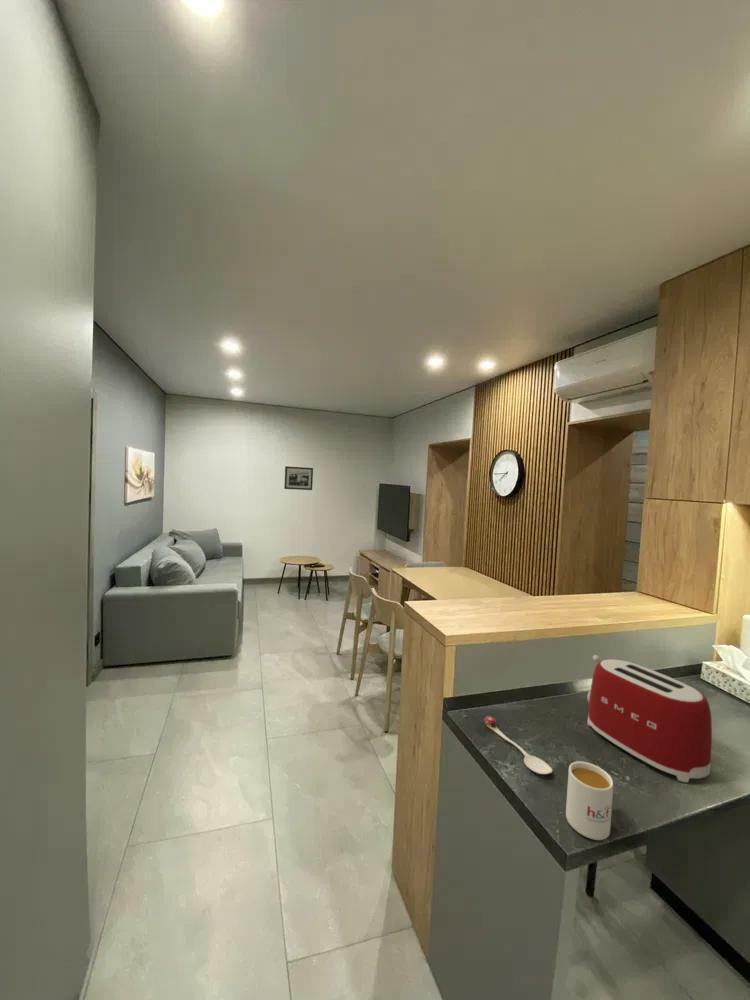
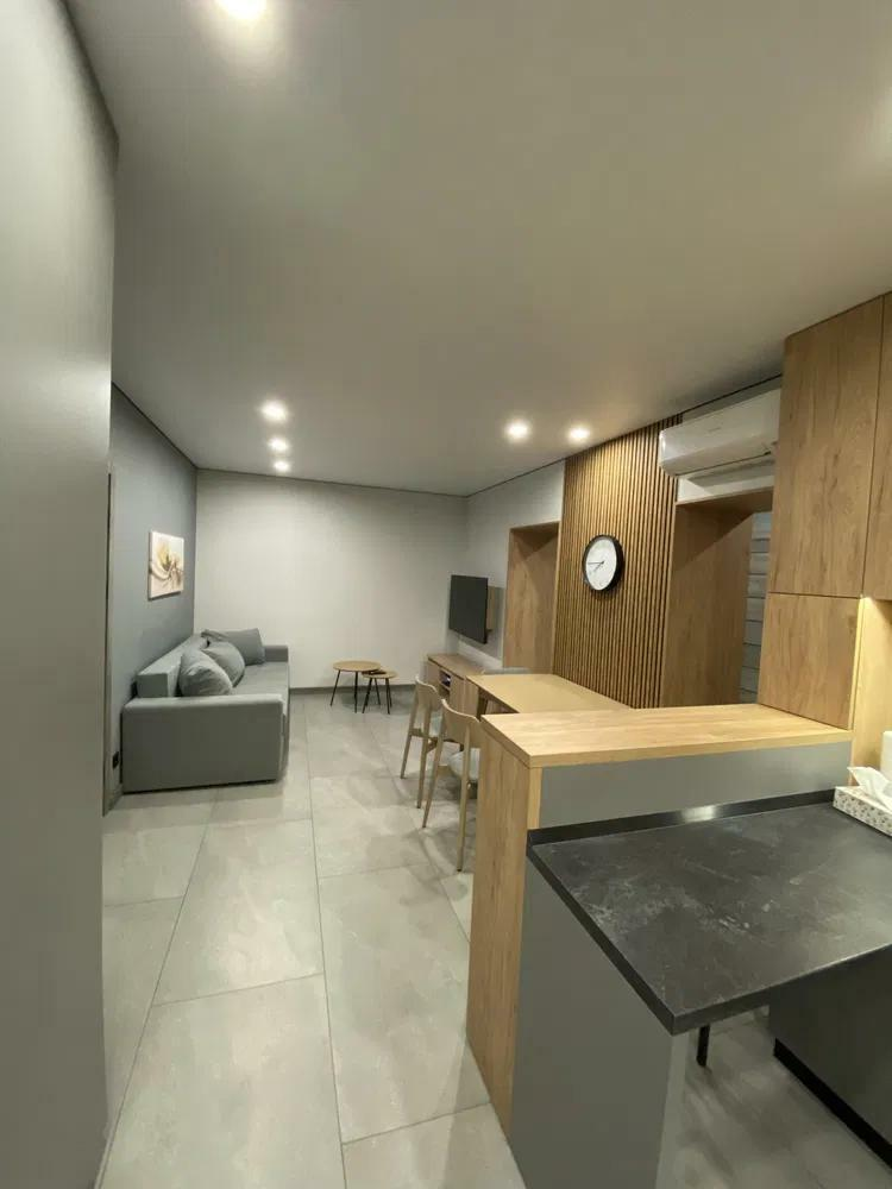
- mug [565,761,614,841]
- picture frame [283,465,314,491]
- toaster [586,654,713,783]
- spoon [484,715,554,775]
